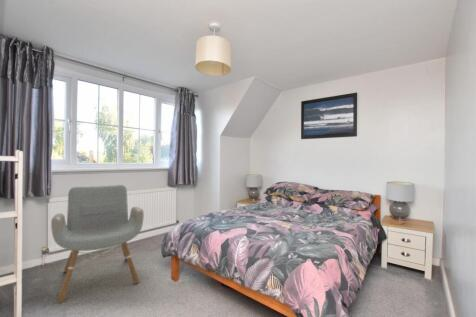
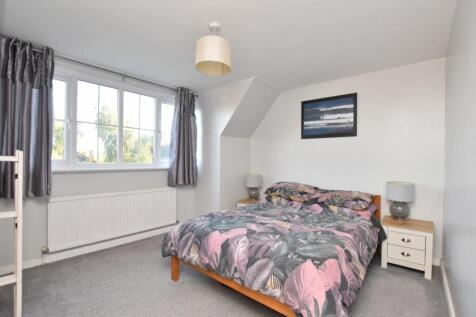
- armchair [50,184,145,304]
